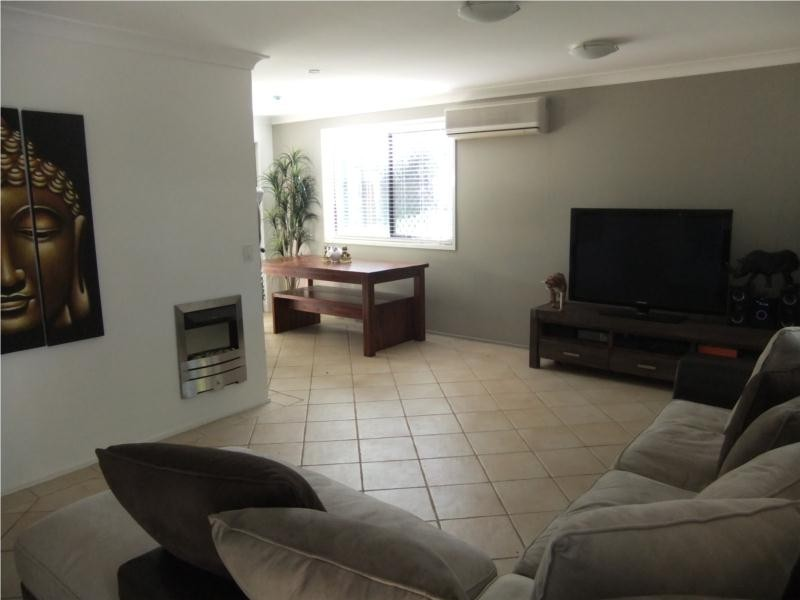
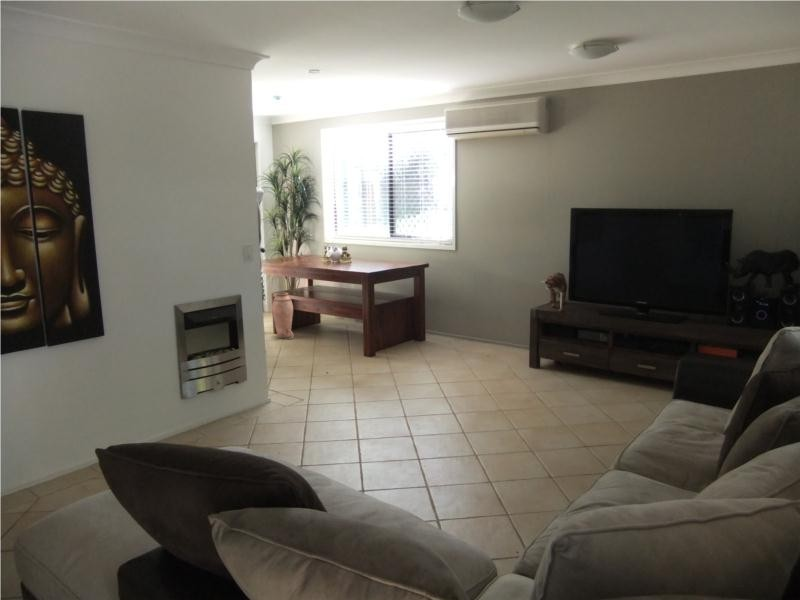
+ vase [271,291,295,339]
